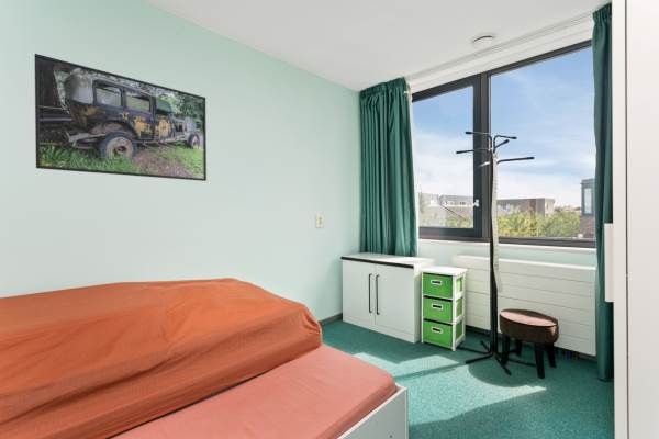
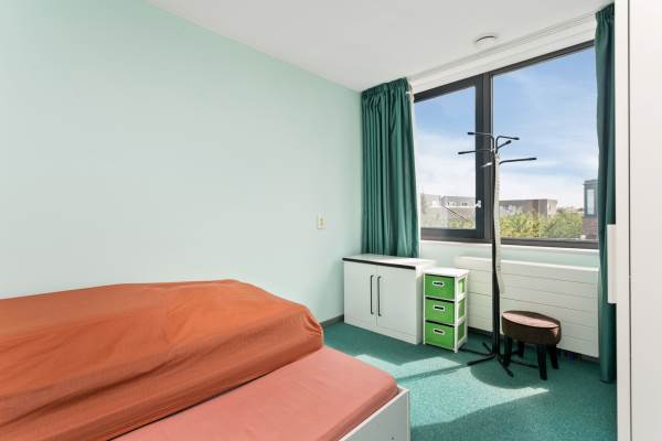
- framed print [34,53,208,182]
